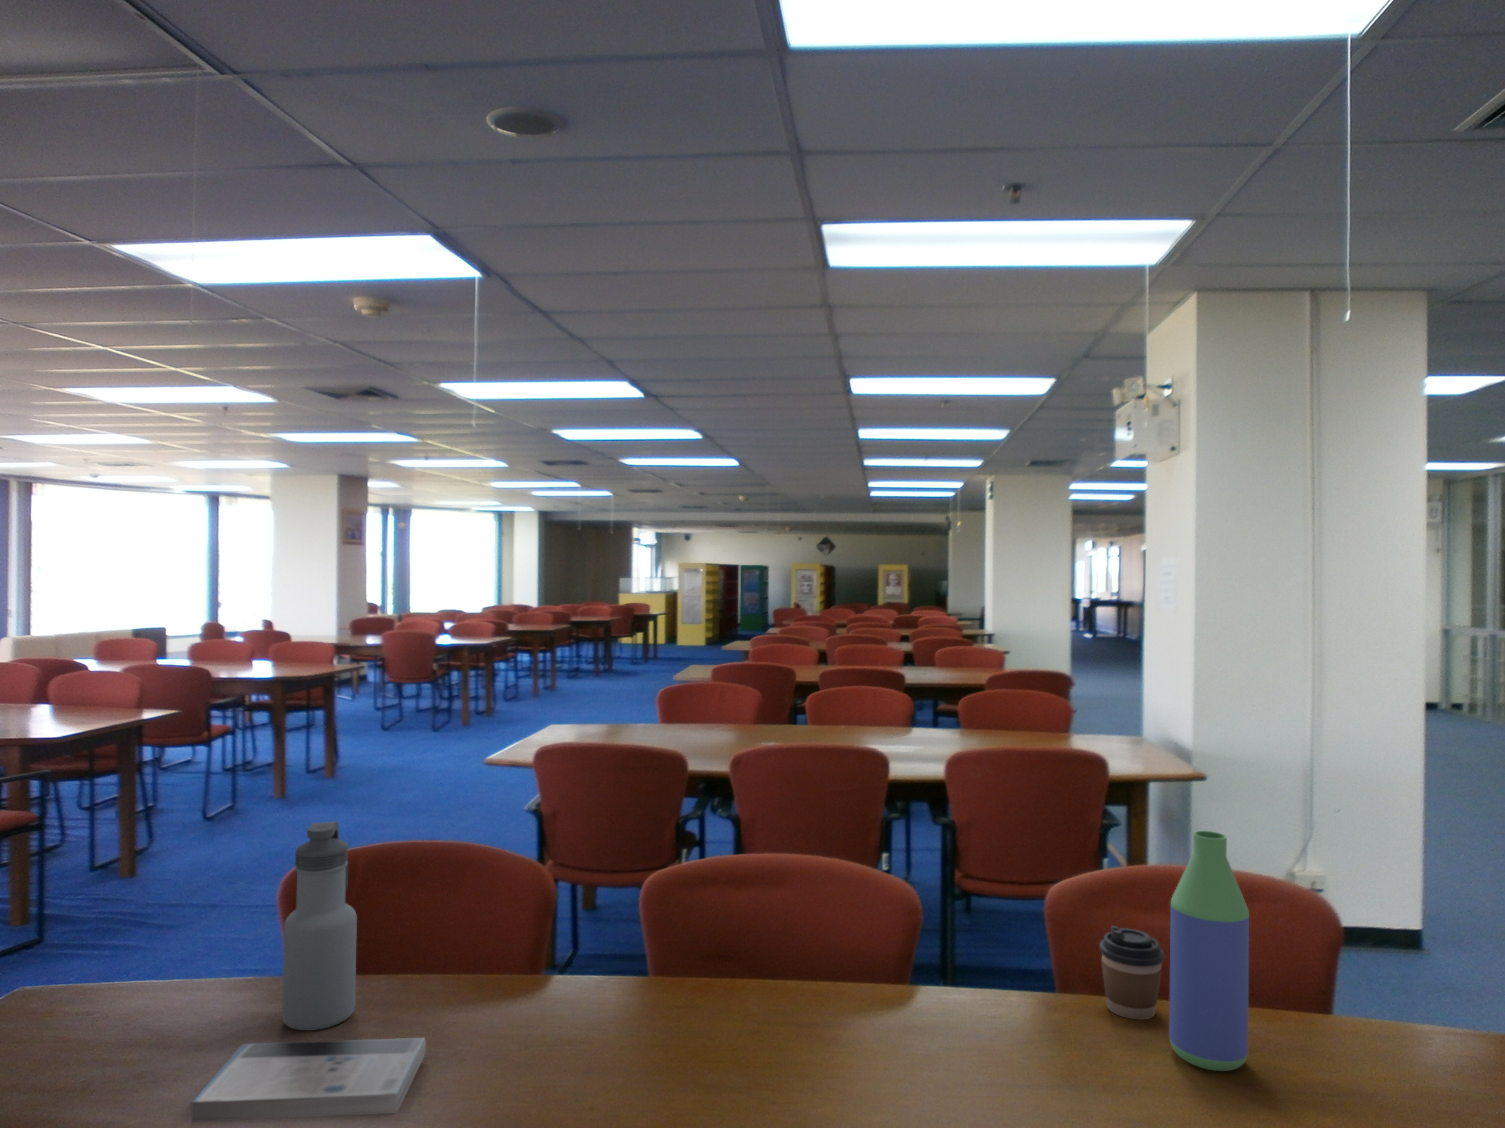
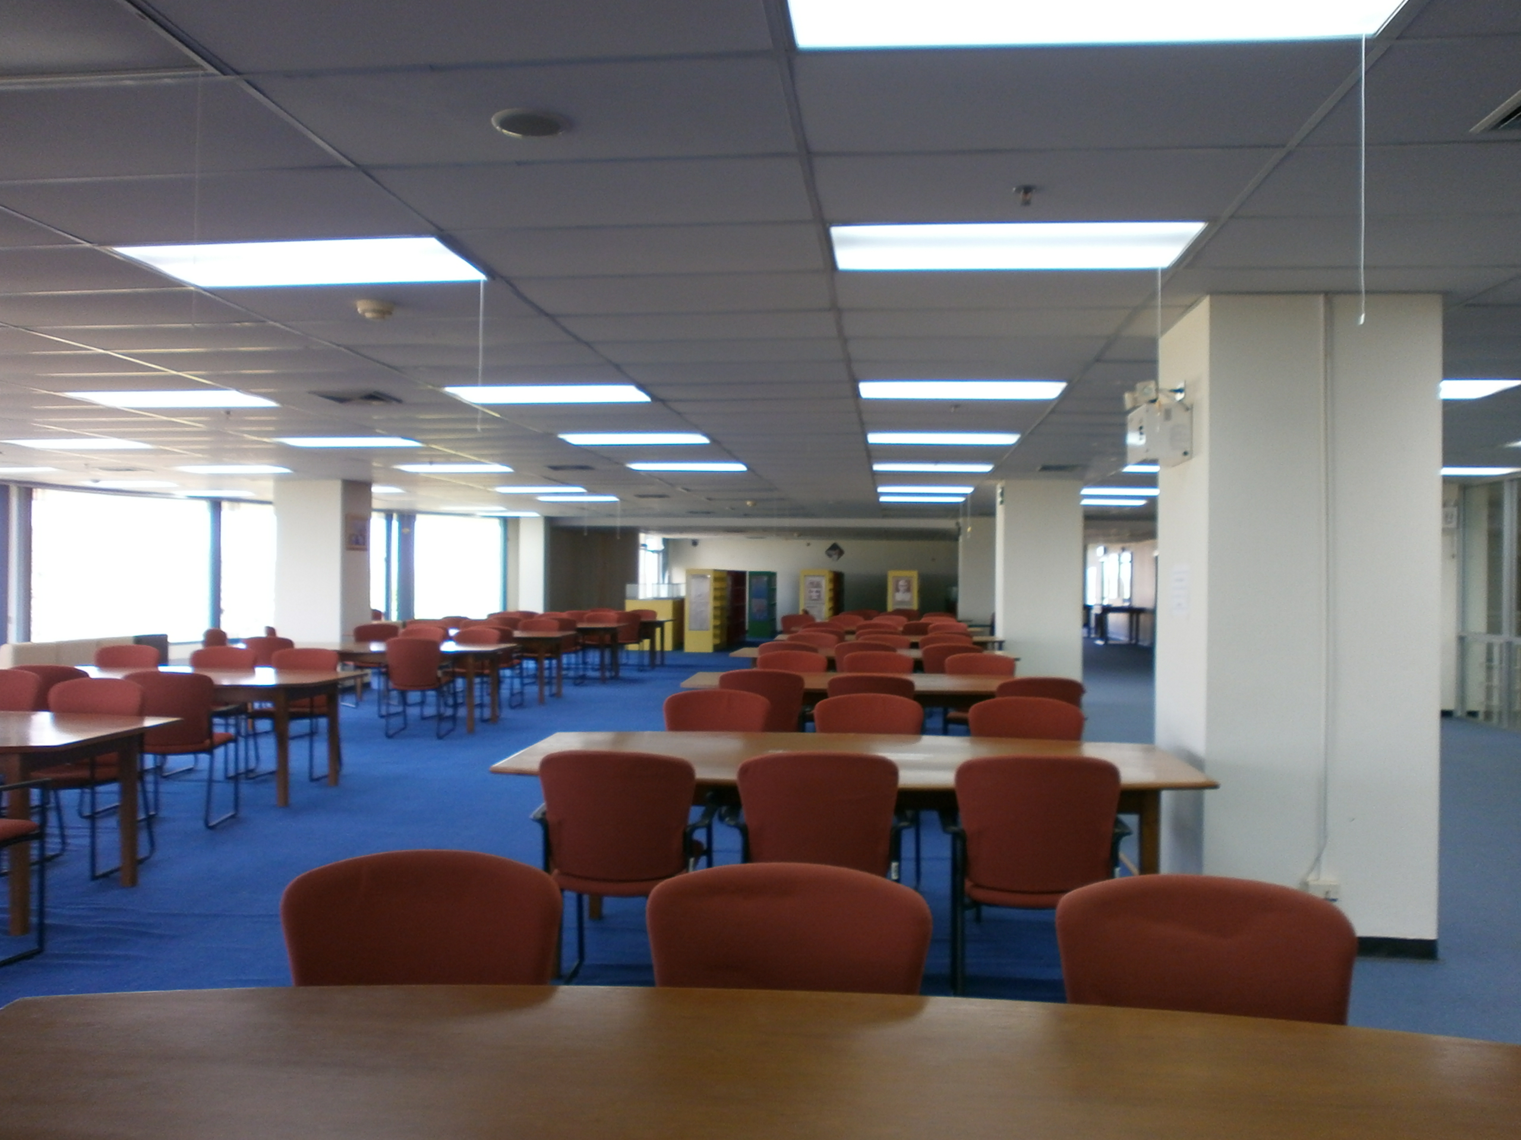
- coffee cup [1099,925,1165,1020]
- book [191,1037,427,1122]
- bottle [1168,831,1250,1071]
- water bottle [282,821,358,1031]
